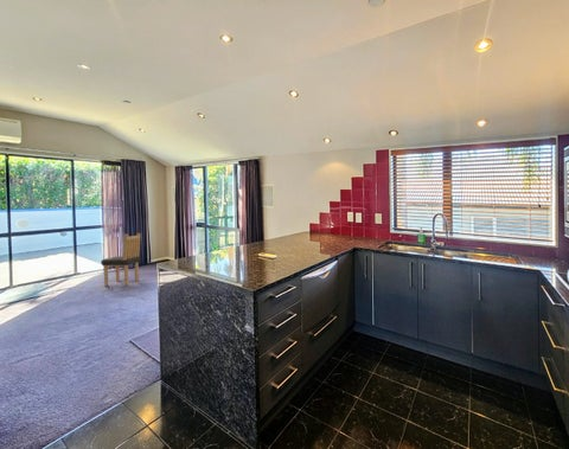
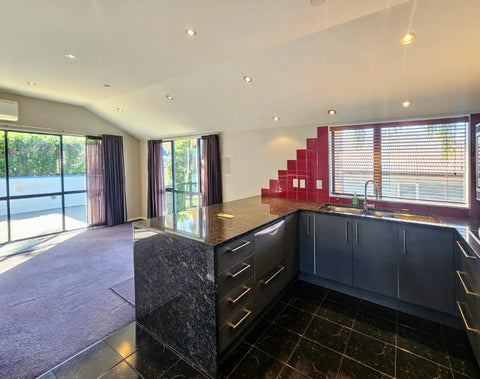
- dining chair [100,232,141,288]
